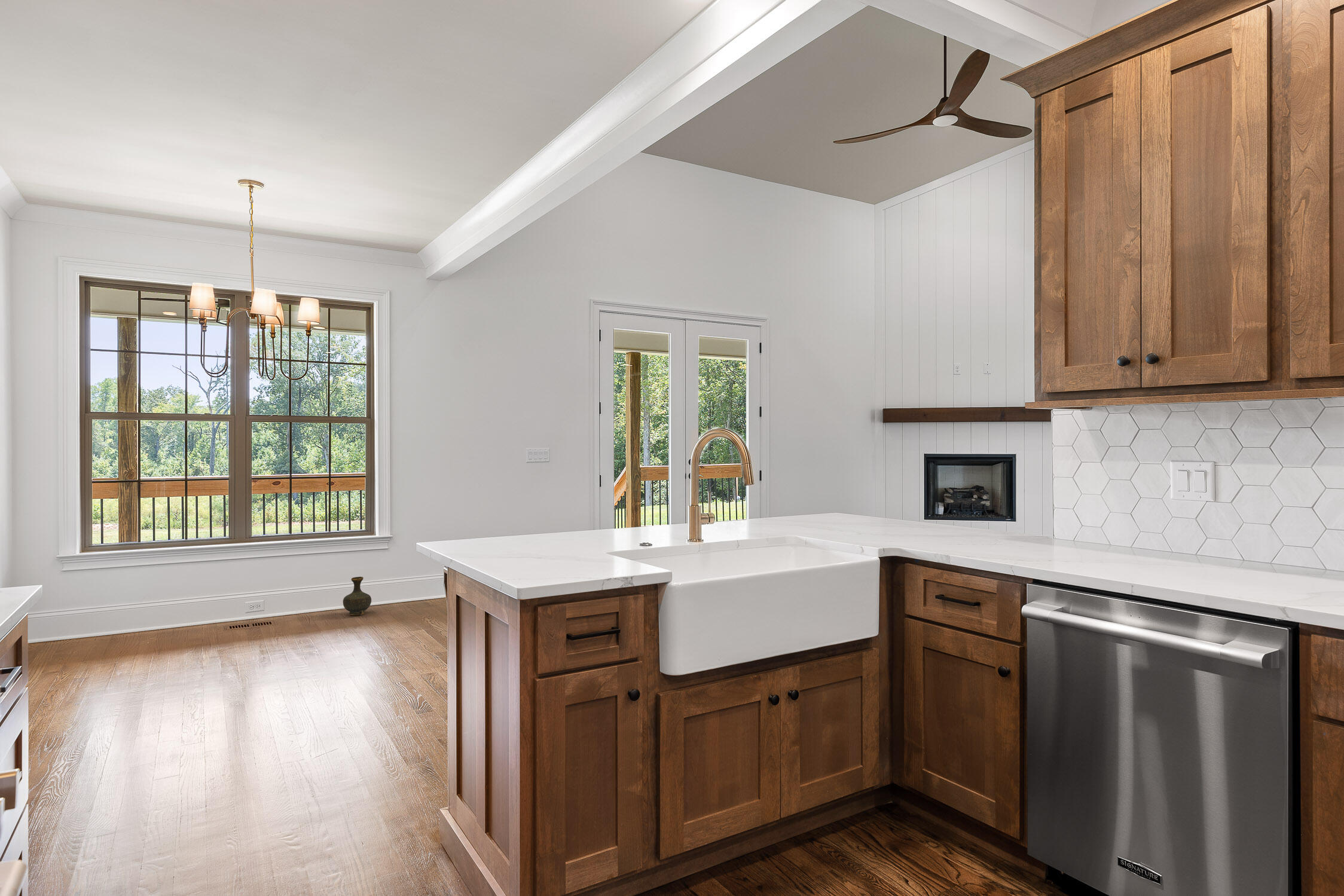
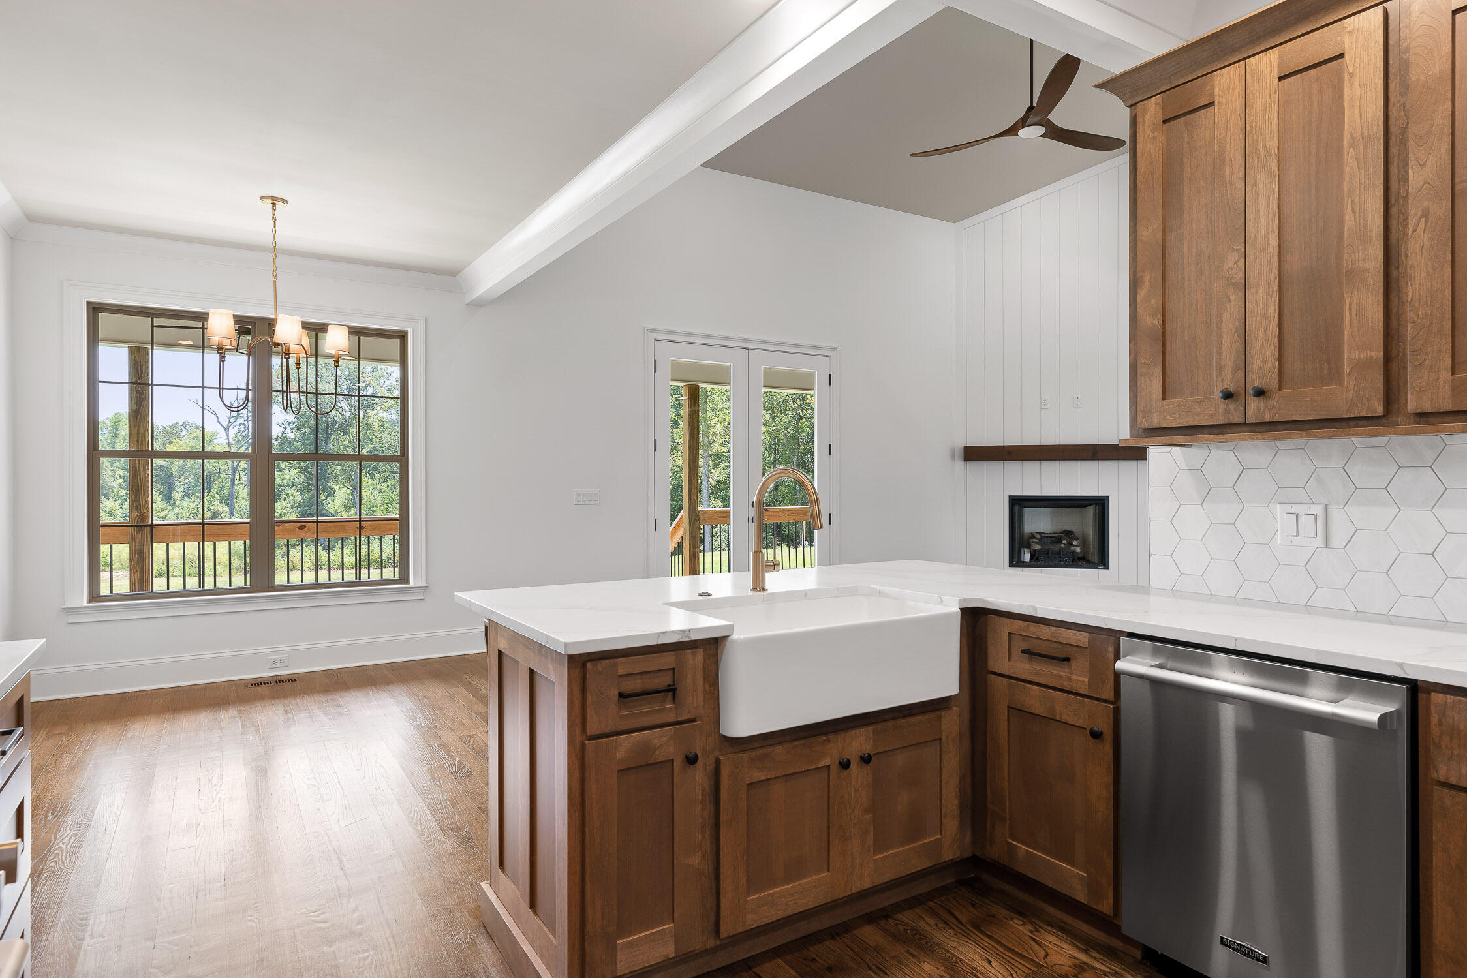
- ceramic jug [343,576,372,616]
